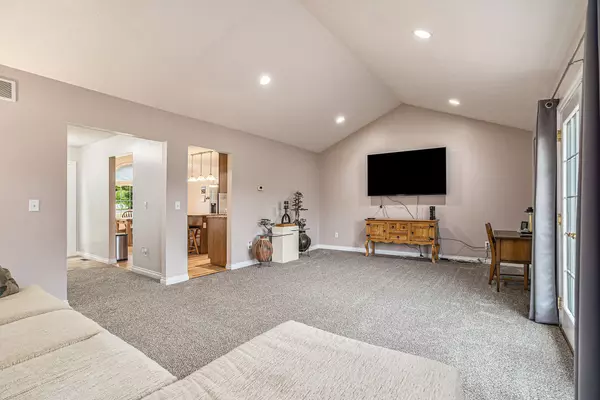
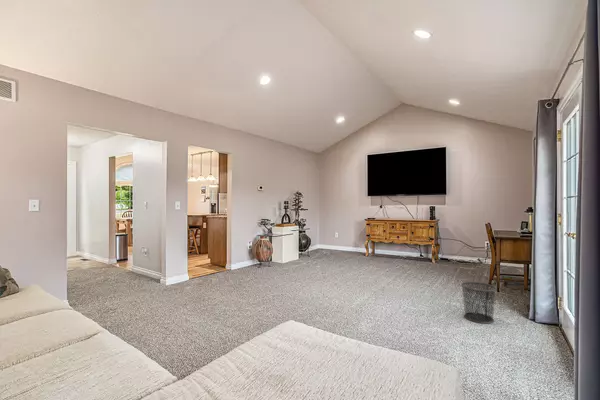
+ waste bin [460,281,498,325]
